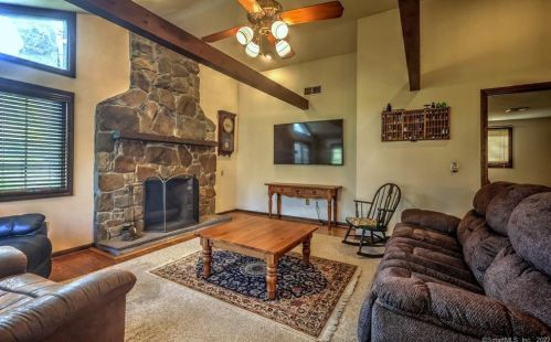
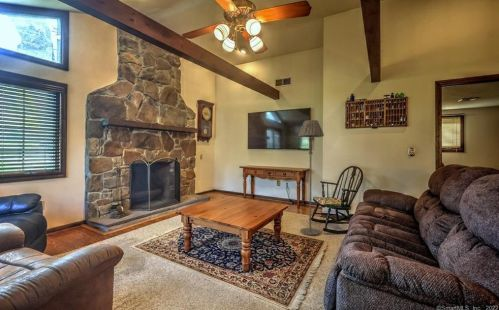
+ floor lamp [297,119,325,236]
